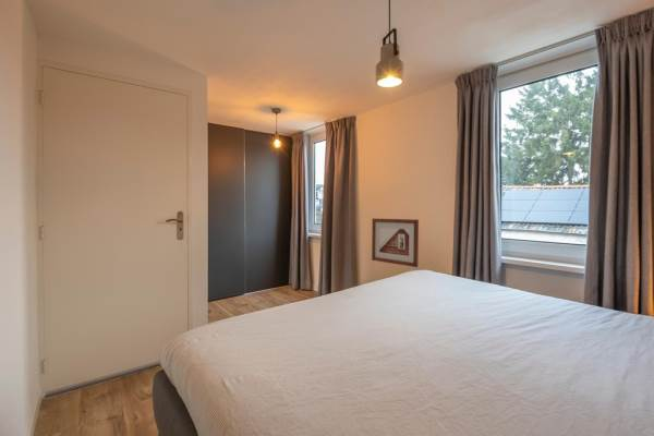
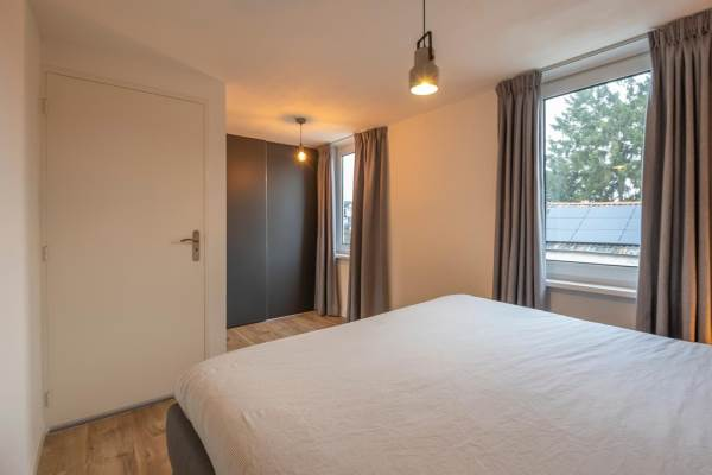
- picture frame [371,218,420,268]
